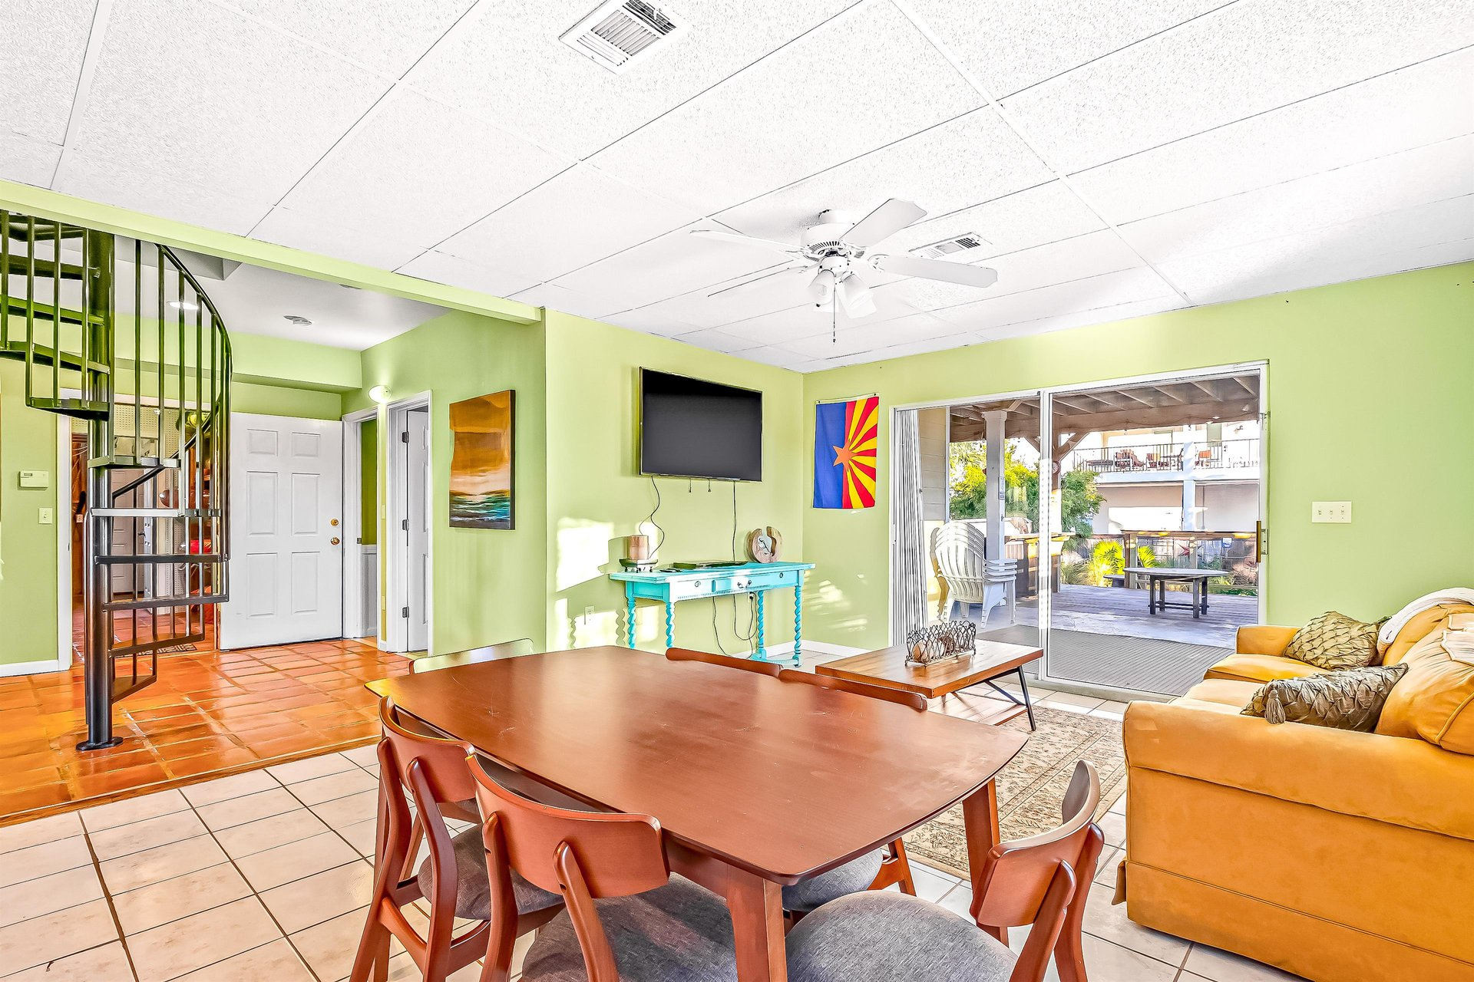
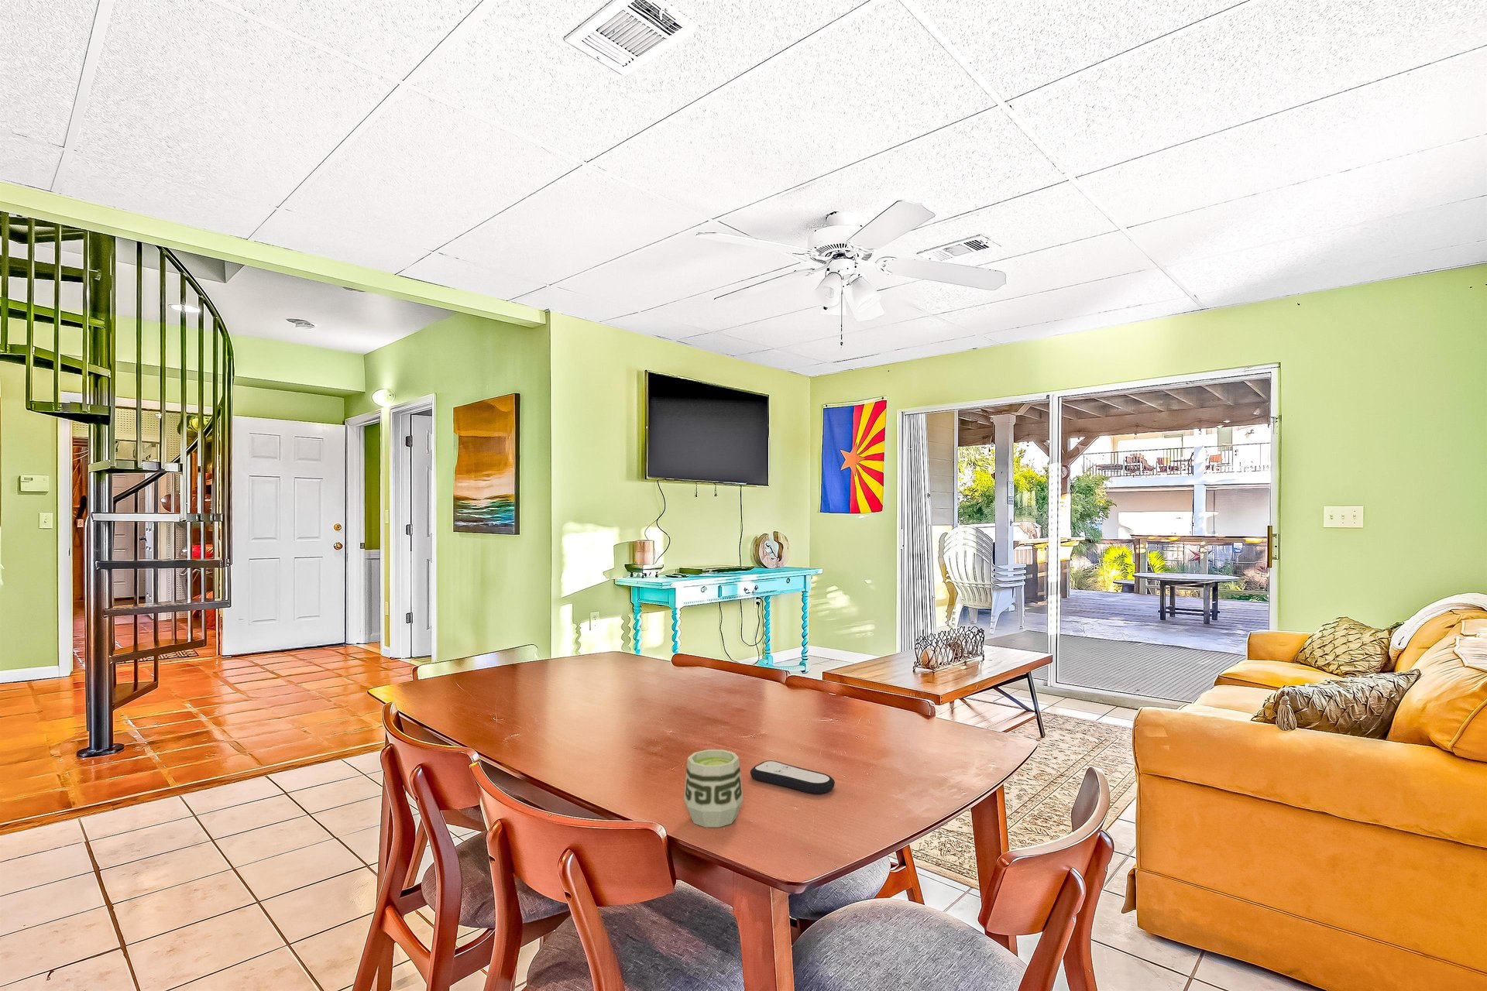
+ remote control [749,760,835,795]
+ cup [683,749,745,828]
